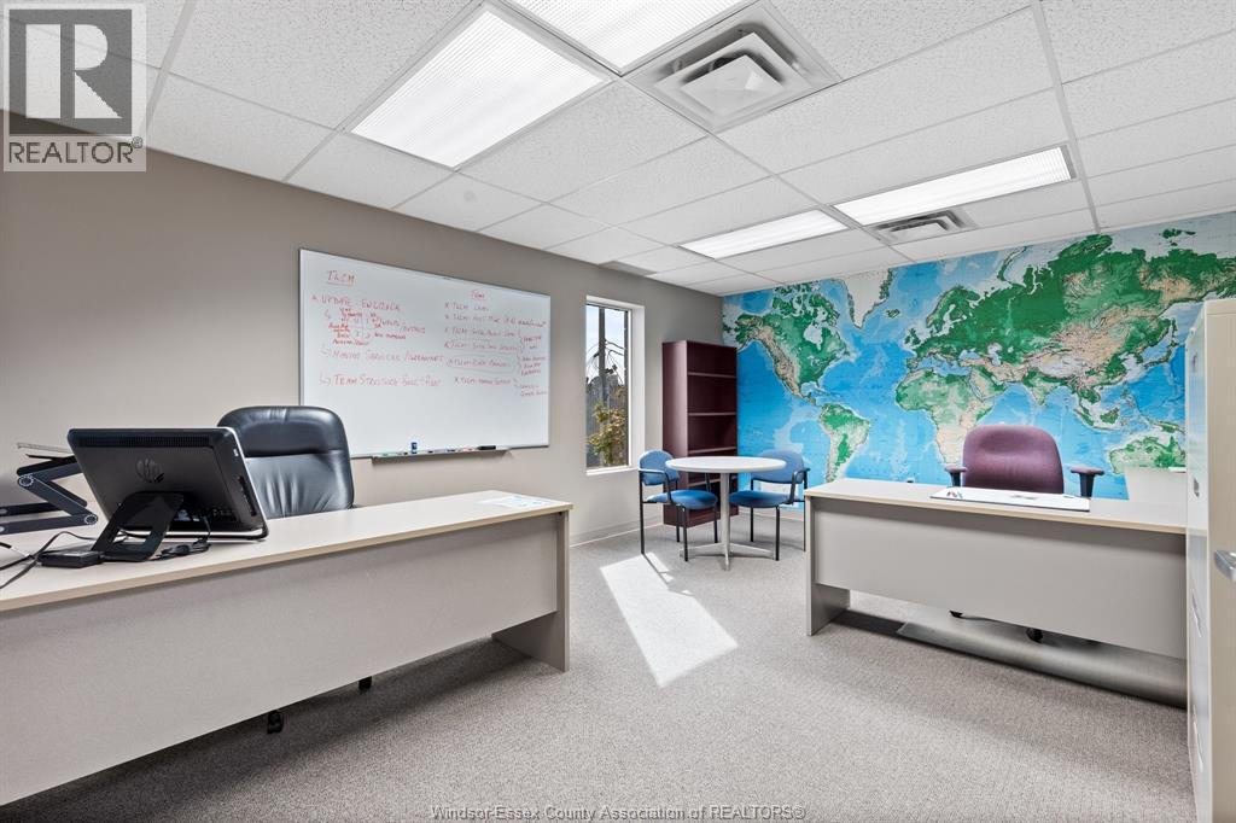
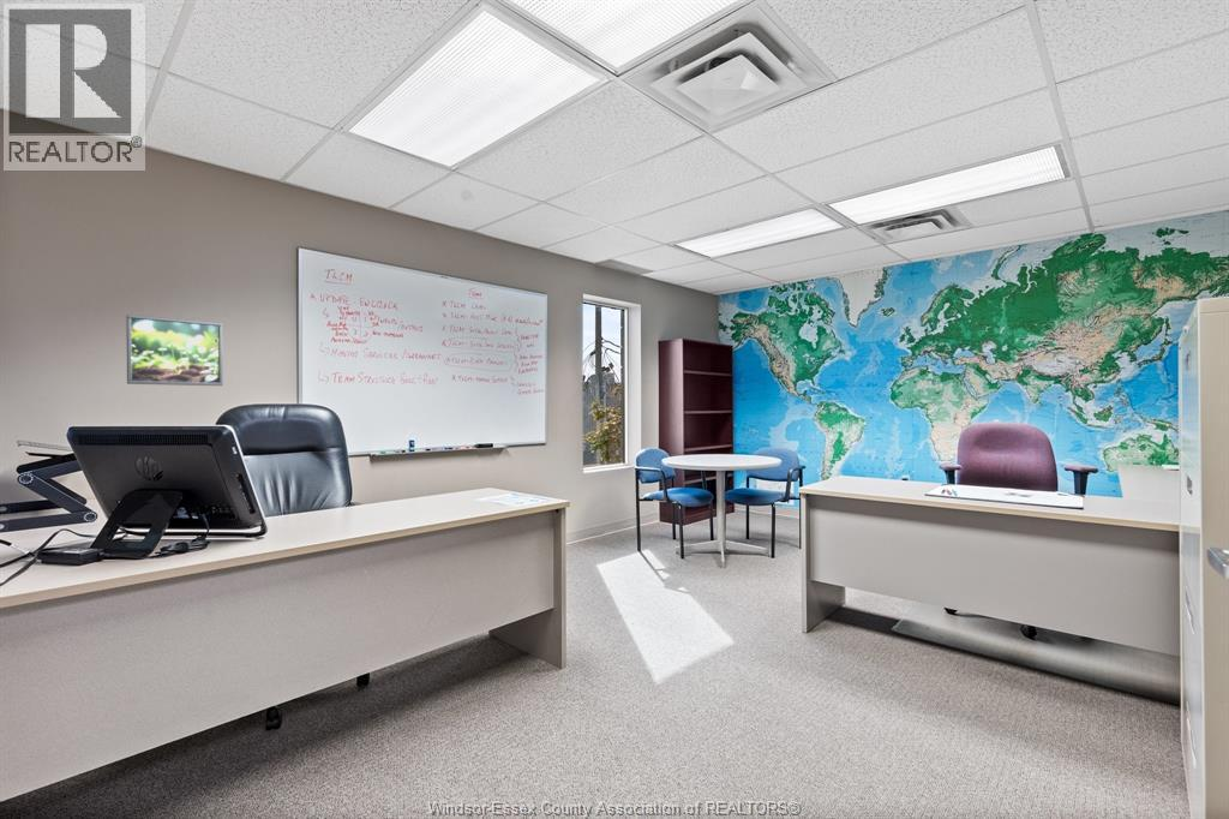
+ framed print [125,313,224,387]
